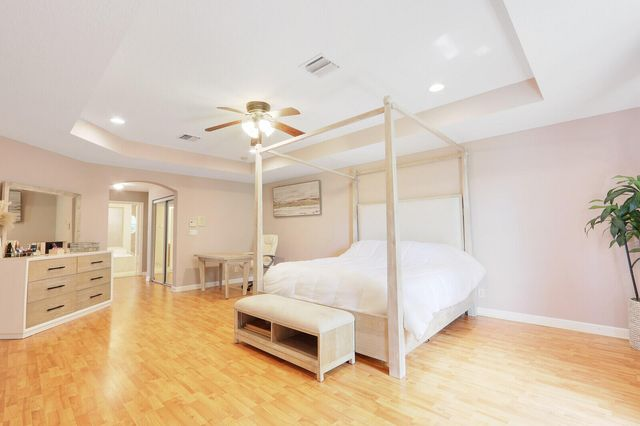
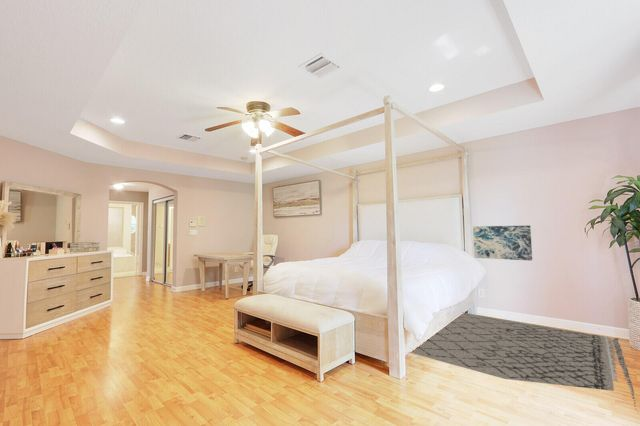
+ wall art [472,225,533,262]
+ rug [409,312,639,413]
